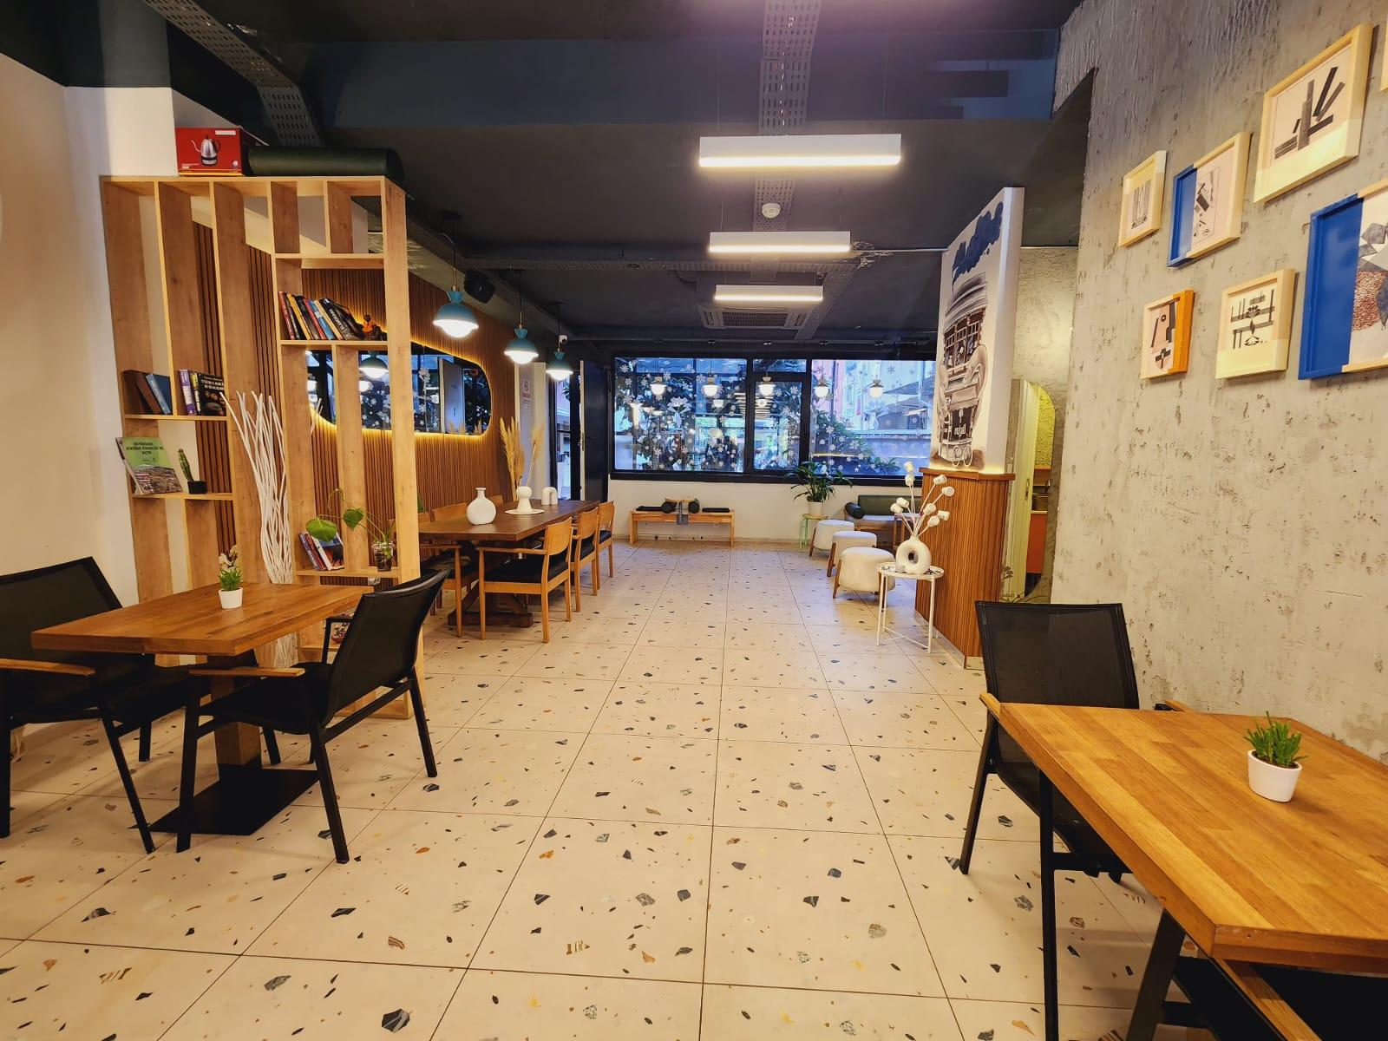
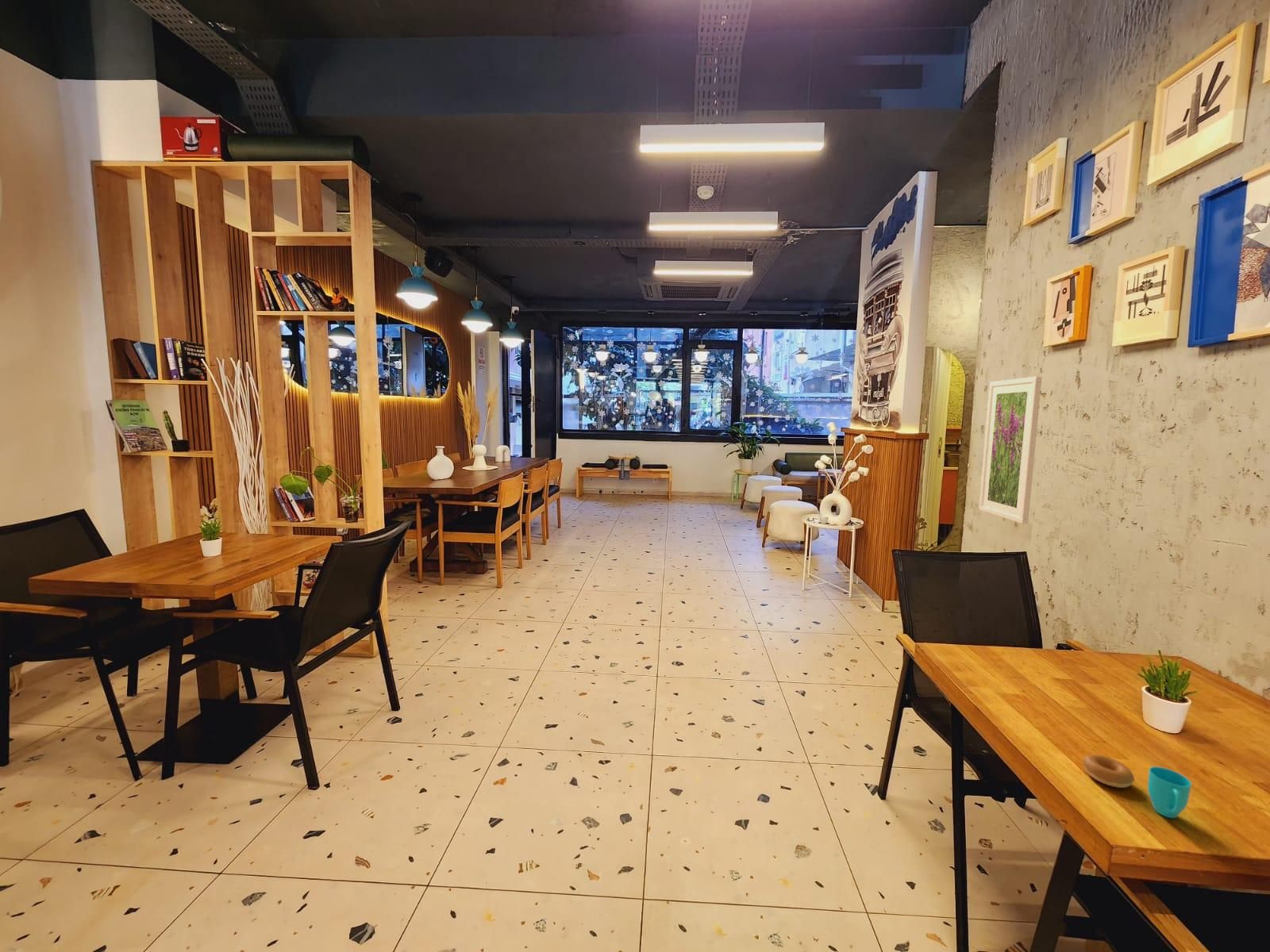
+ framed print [978,375,1042,524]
+ cup [1082,754,1192,819]
